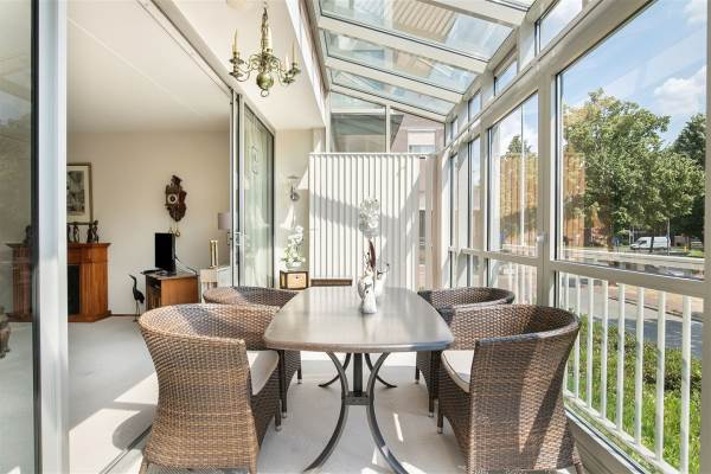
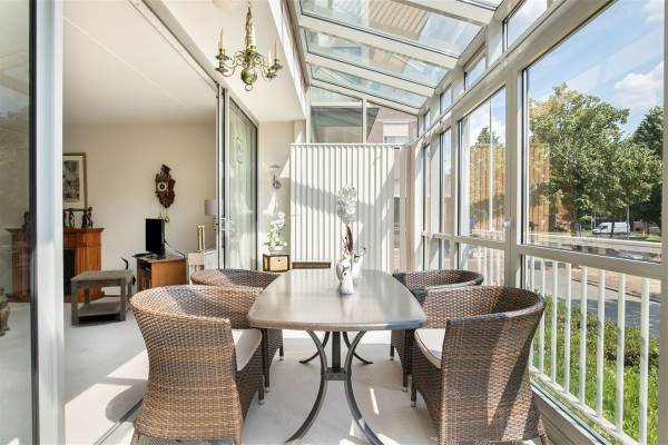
+ side table [70,268,134,327]
